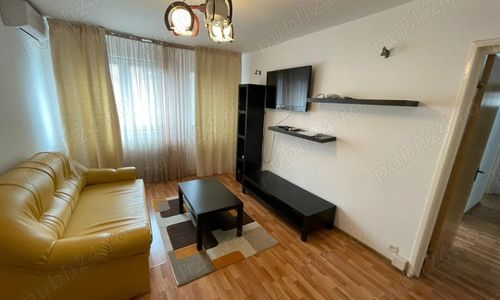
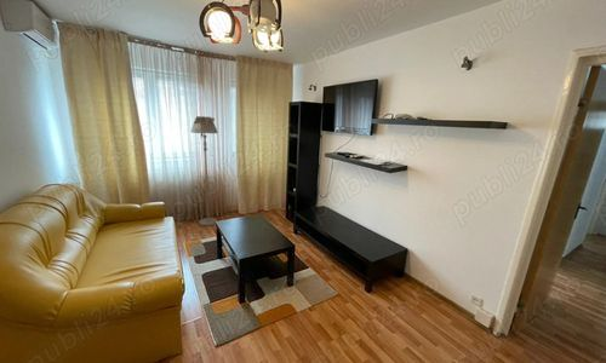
+ floor lamp [190,115,219,227]
